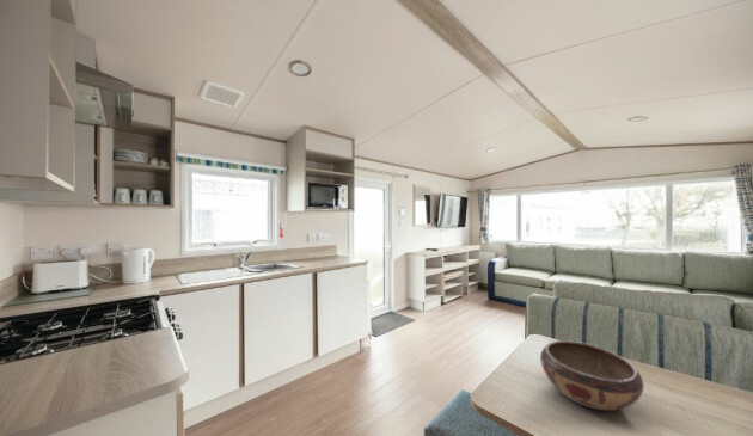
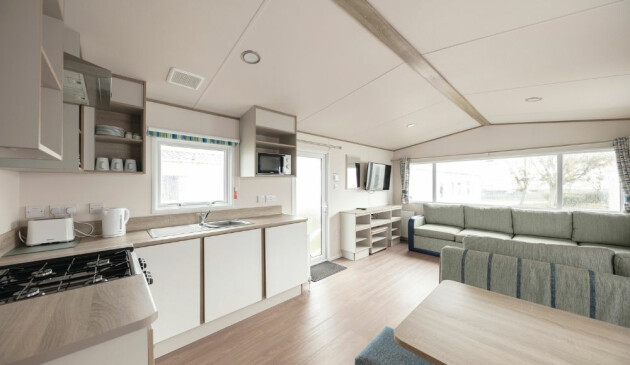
- decorative bowl [539,339,645,412]
